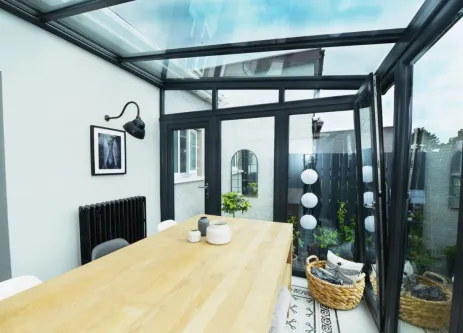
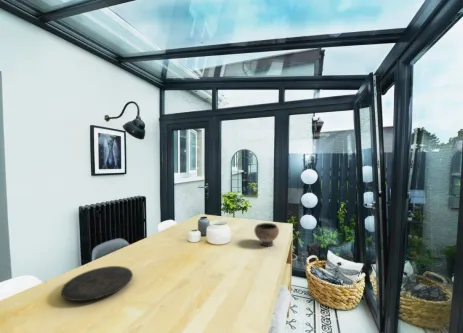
+ plate [60,265,134,302]
+ bowl [253,222,280,247]
